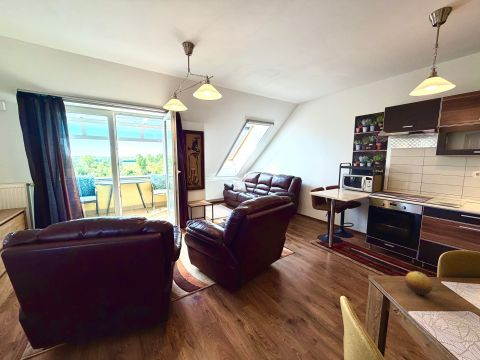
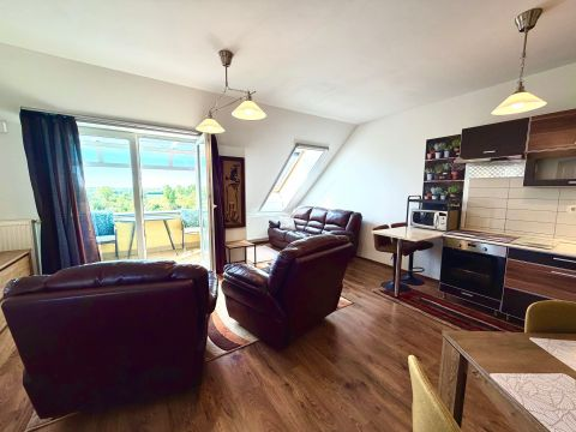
- fruit [404,270,433,296]
